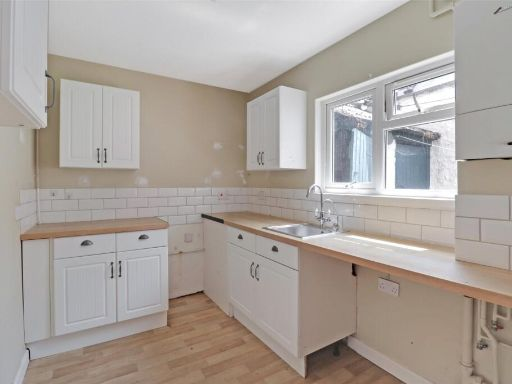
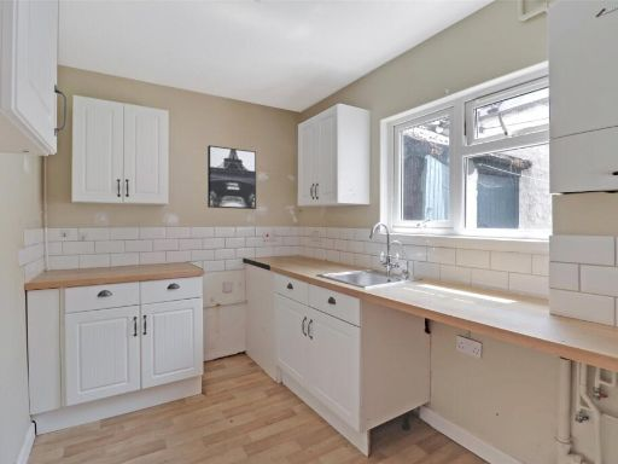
+ wall art [206,144,257,210]
